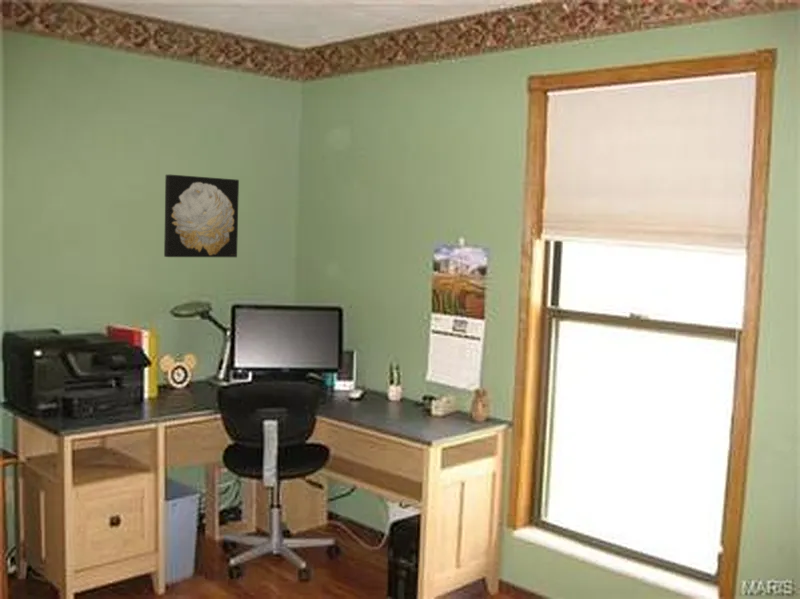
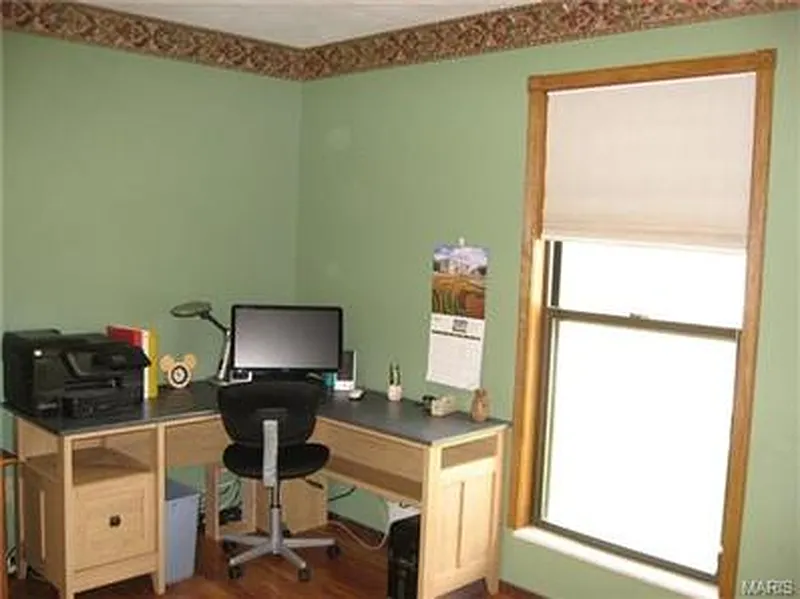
- wall art [163,174,240,258]
